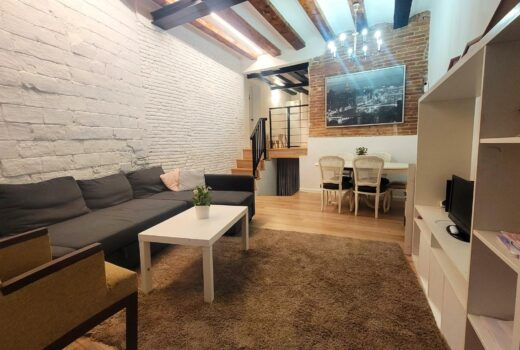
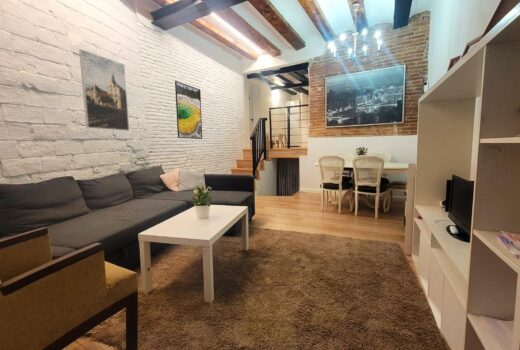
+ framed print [78,48,130,132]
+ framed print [174,80,203,140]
